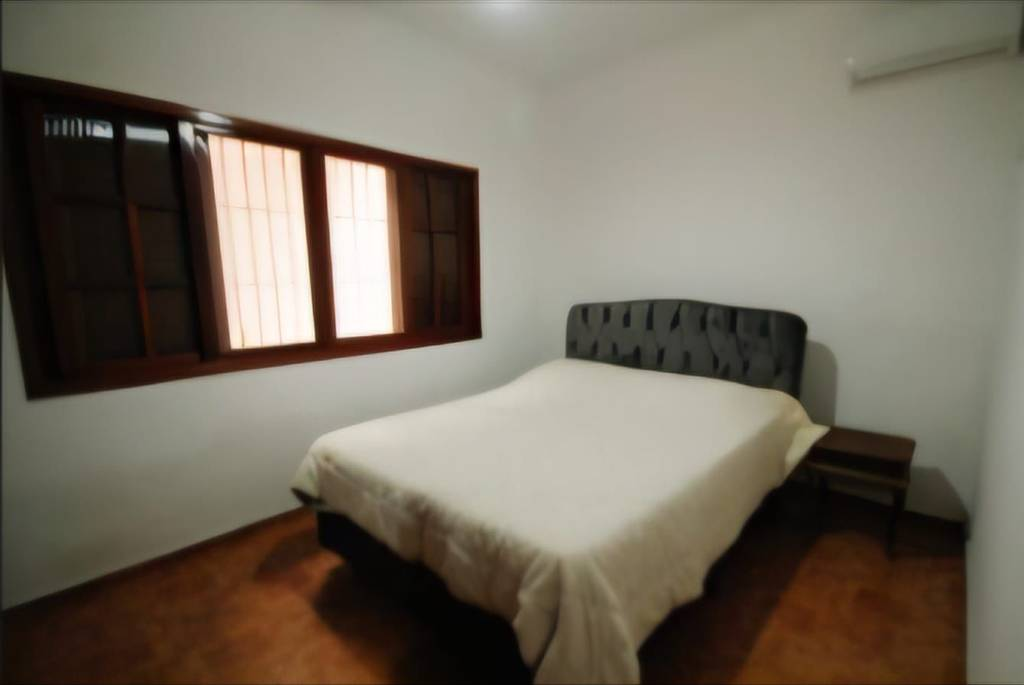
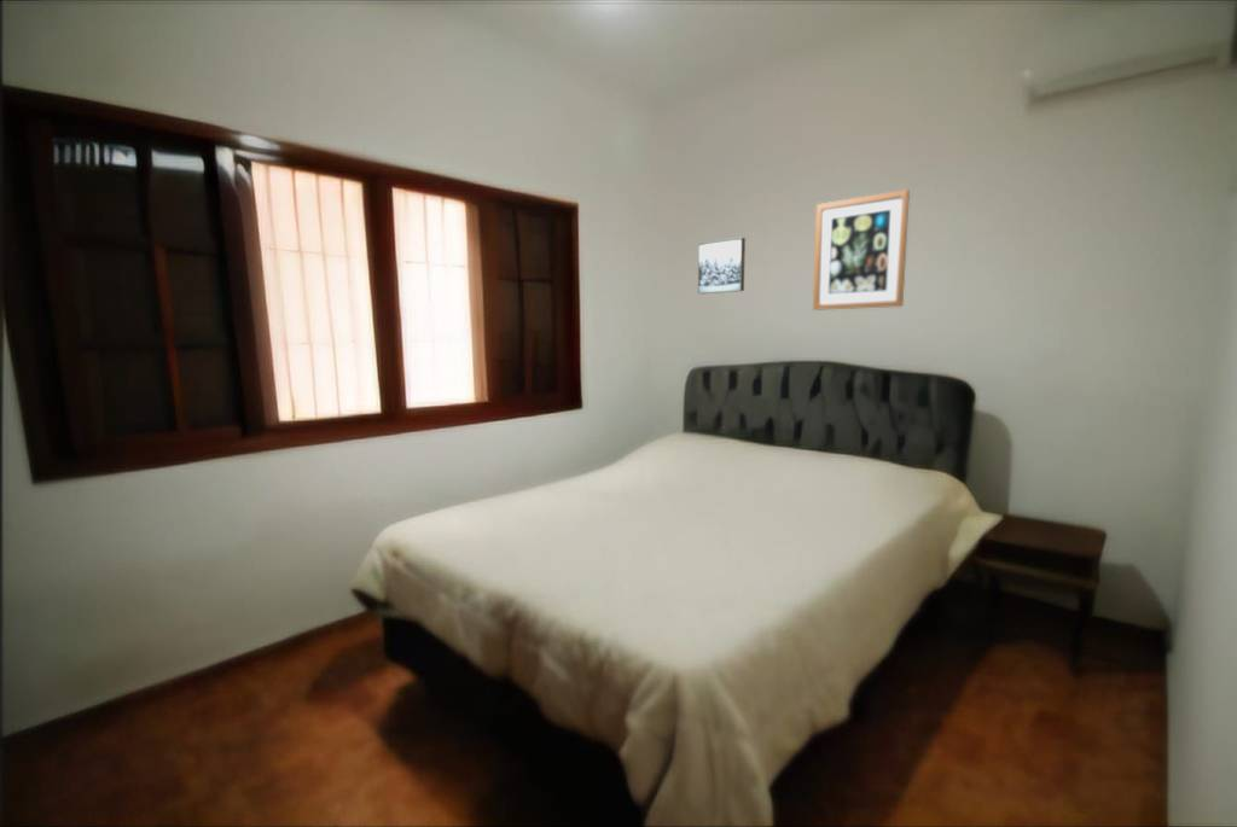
+ wall art [697,237,747,295]
+ wall art [812,188,911,311]
